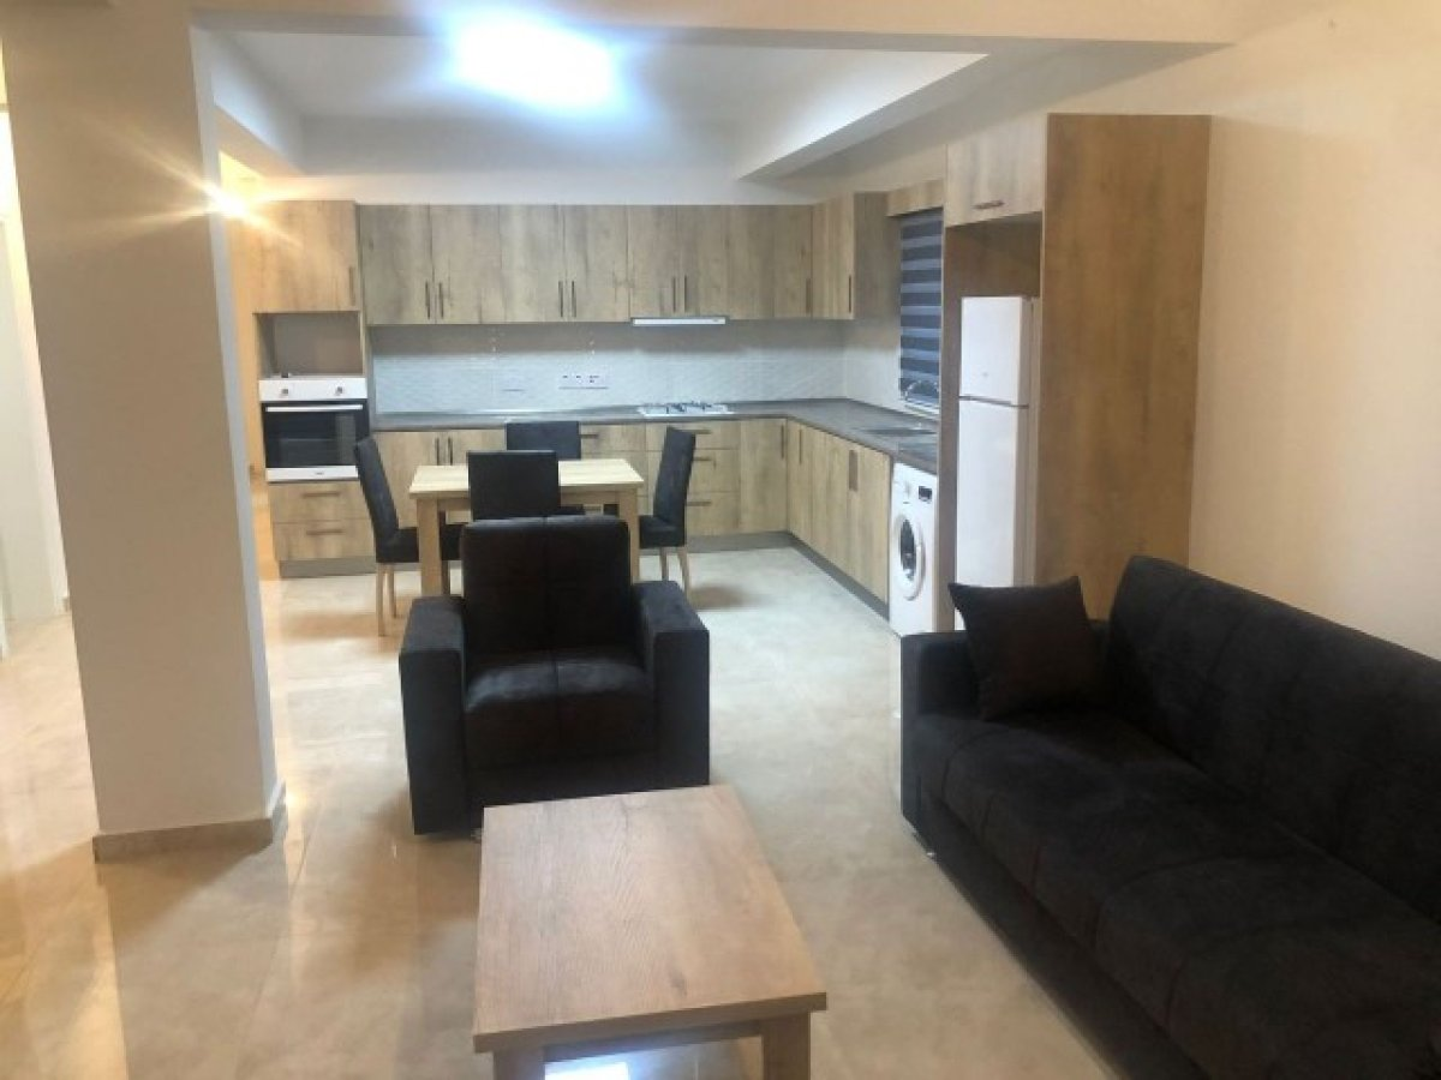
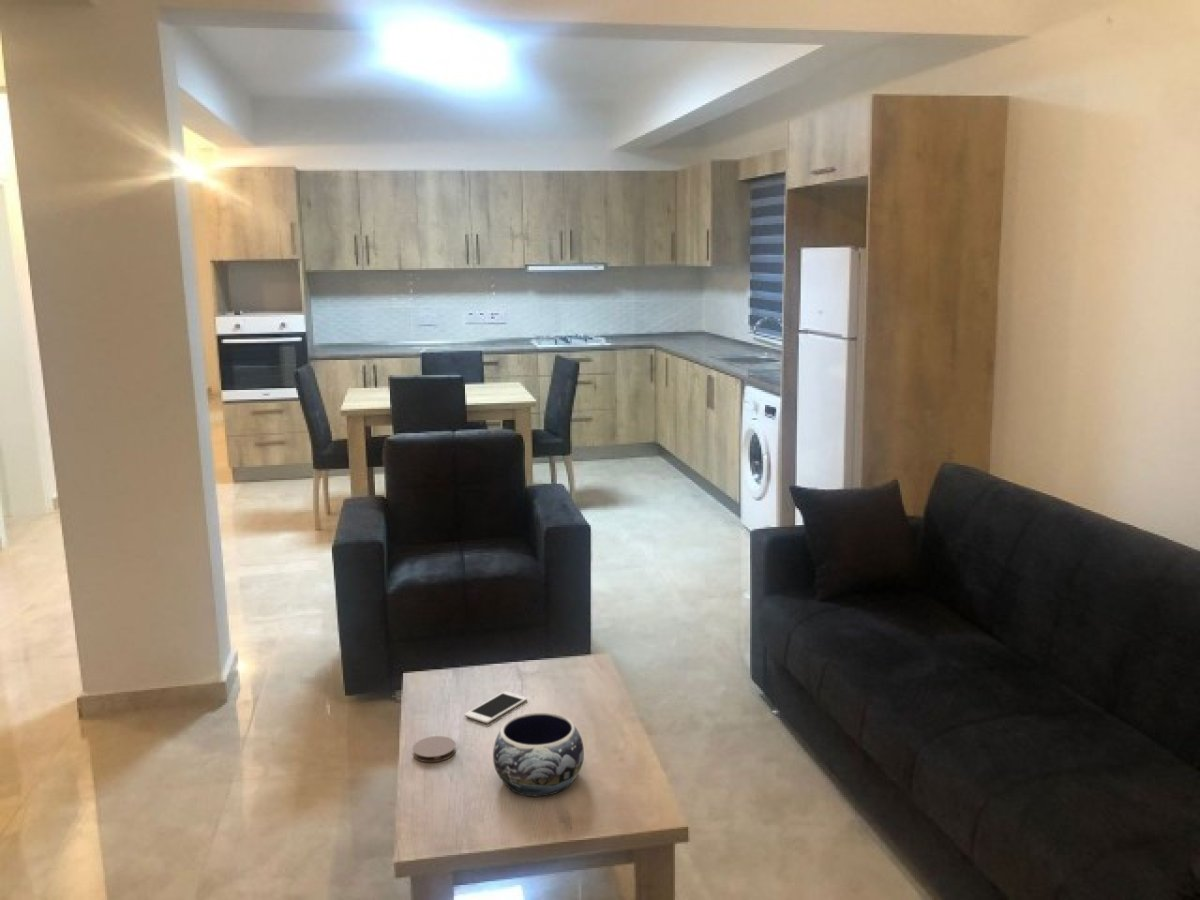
+ decorative bowl [492,712,585,797]
+ cell phone [464,691,528,724]
+ coaster [412,735,457,763]
